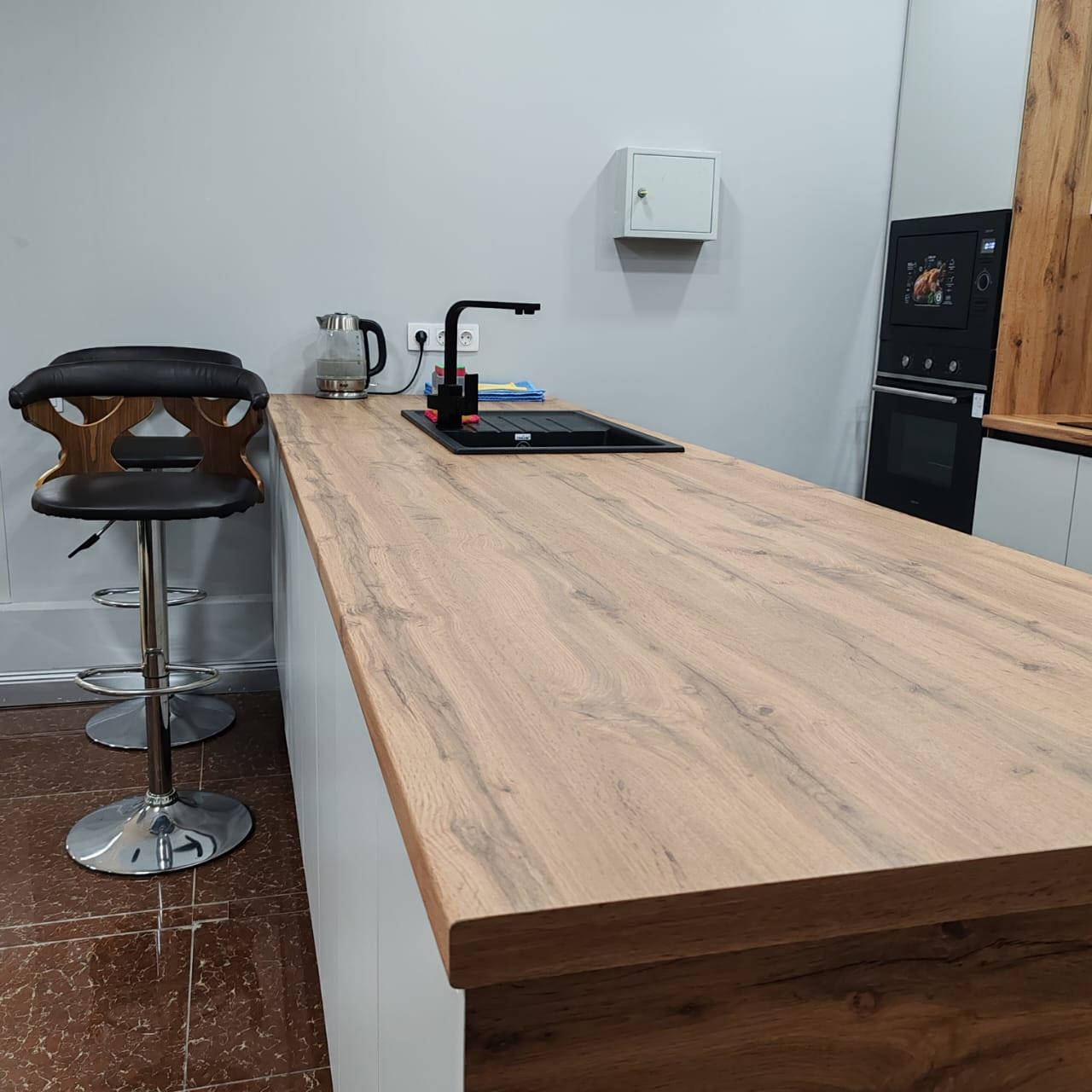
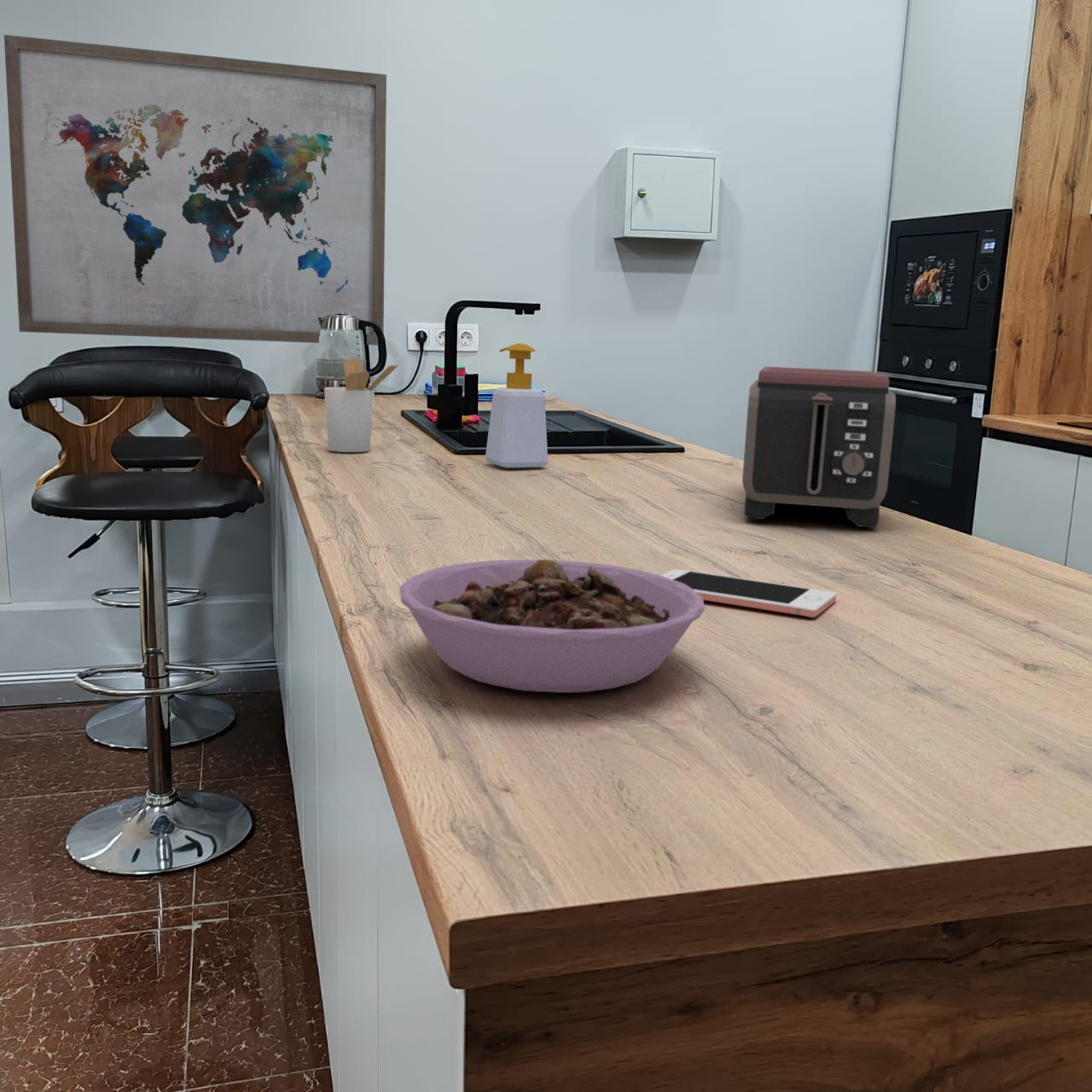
+ toaster [741,366,897,528]
+ cell phone [660,568,837,619]
+ utensil holder [323,357,400,453]
+ soap bottle [485,343,549,469]
+ bowl [398,559,706,694]
+ wall art [3,34,387,346]
